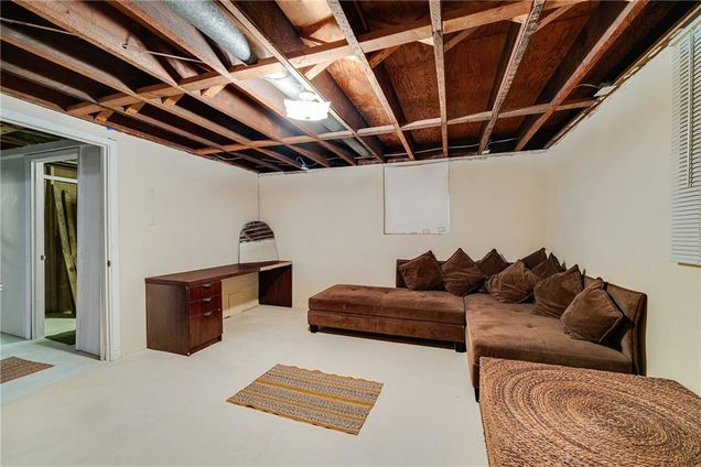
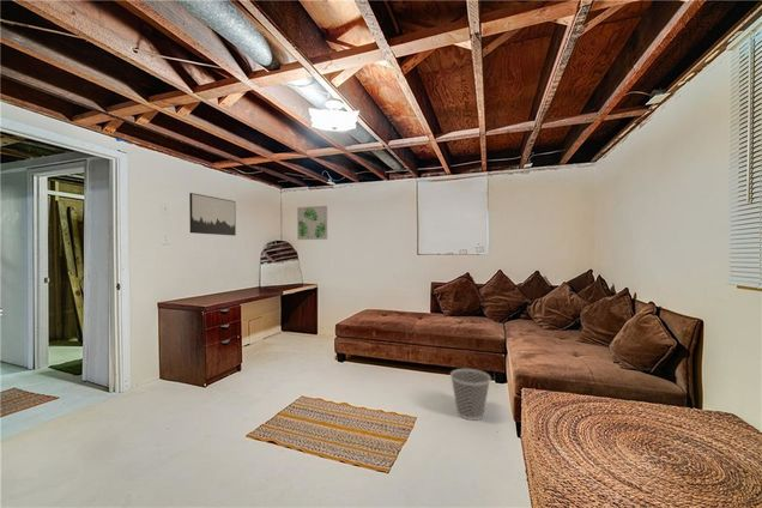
+ wastebasket [449,368,492,422]
+ wall art [188,192,237,237]
+ wall art [296,205,328,241]
